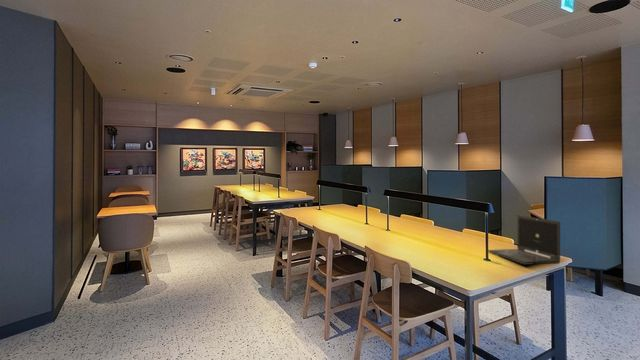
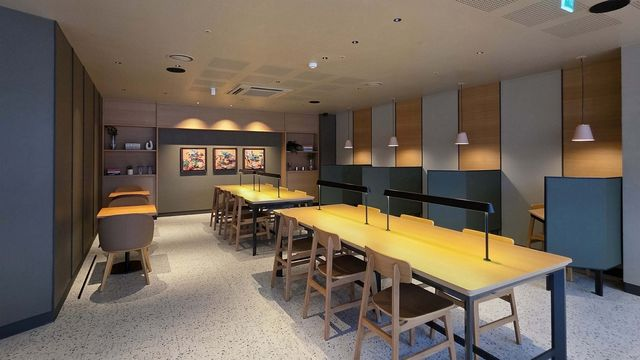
- laptop [487,215,561,266]
